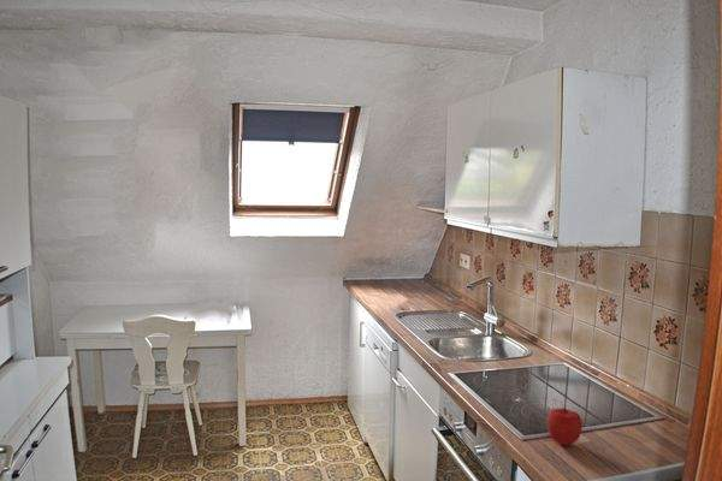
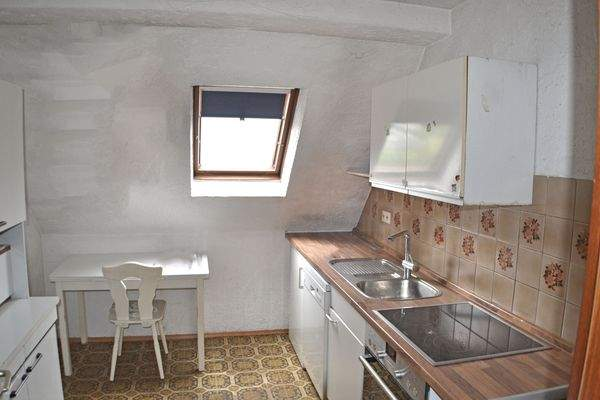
- fruit [546,406,584,446]
